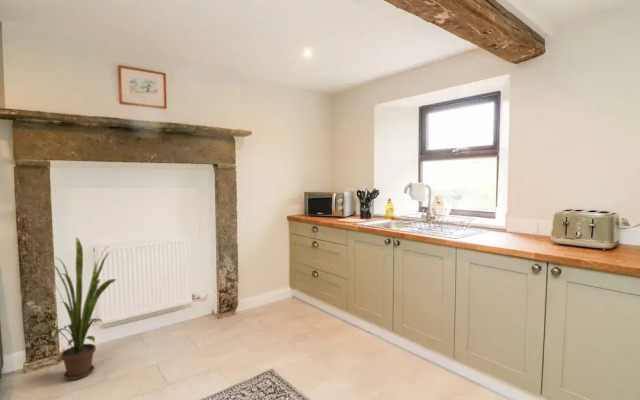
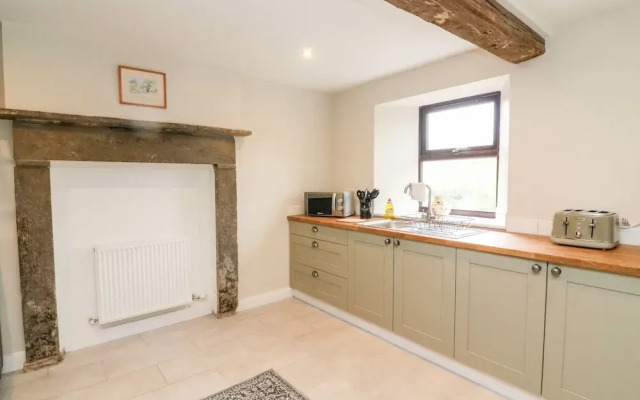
- house plant [22,236,118,381]
